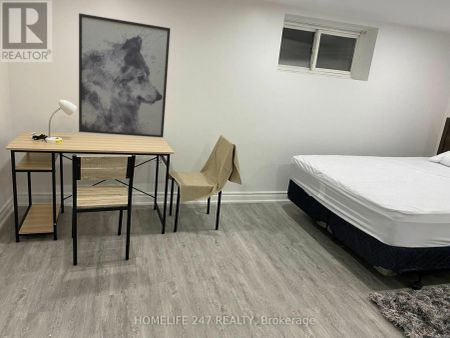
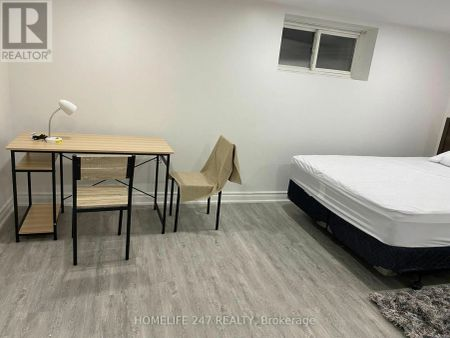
- wall art [78,12,171,139]
